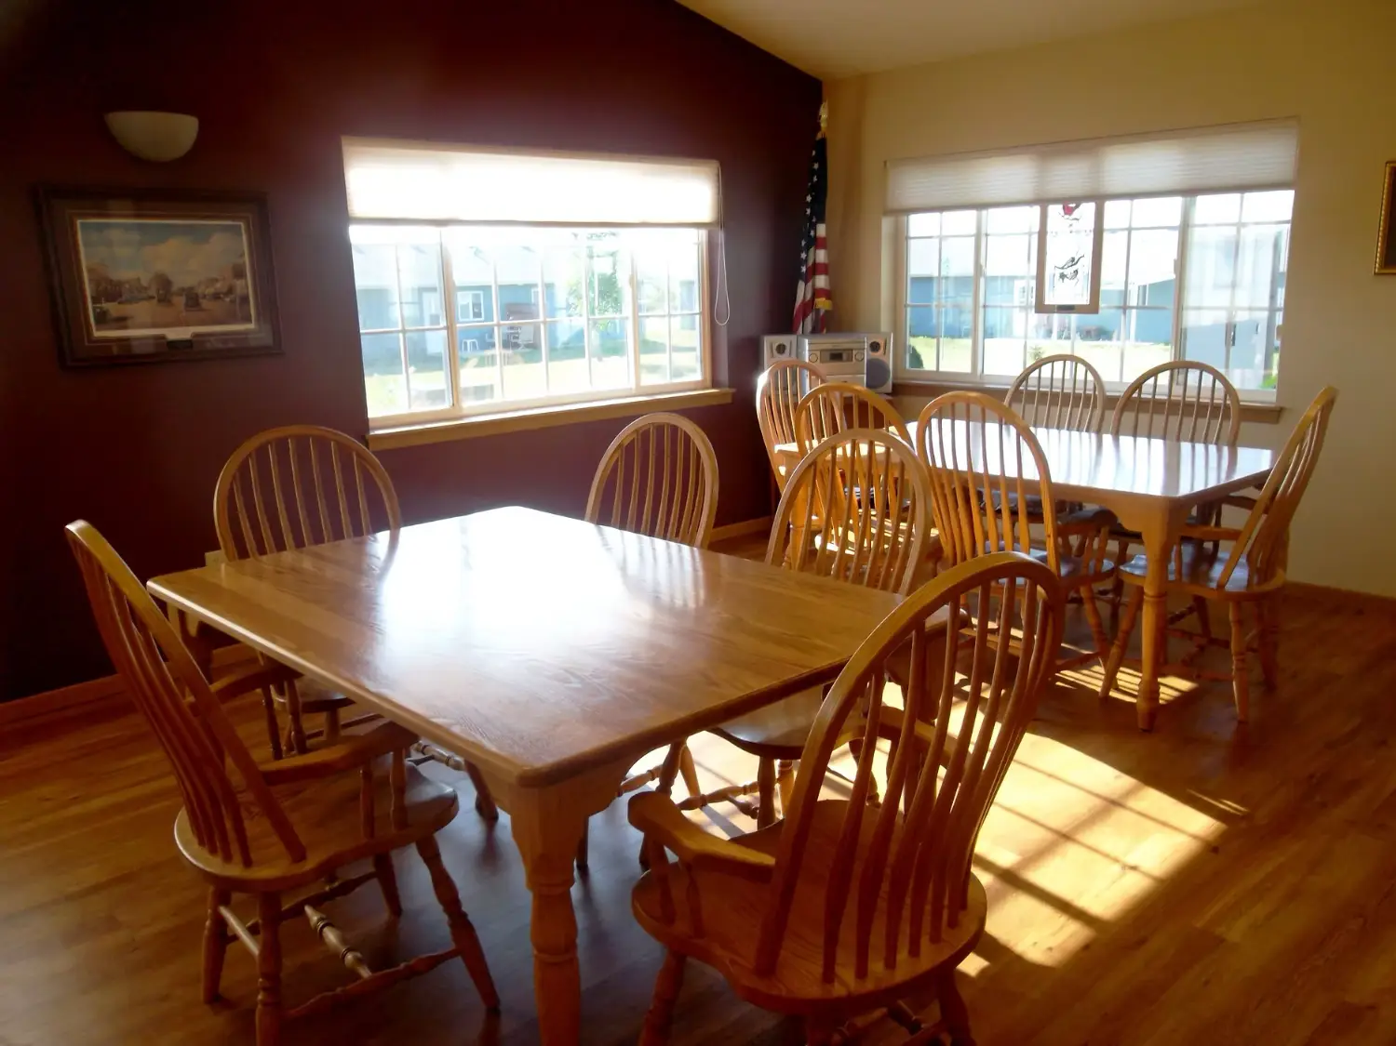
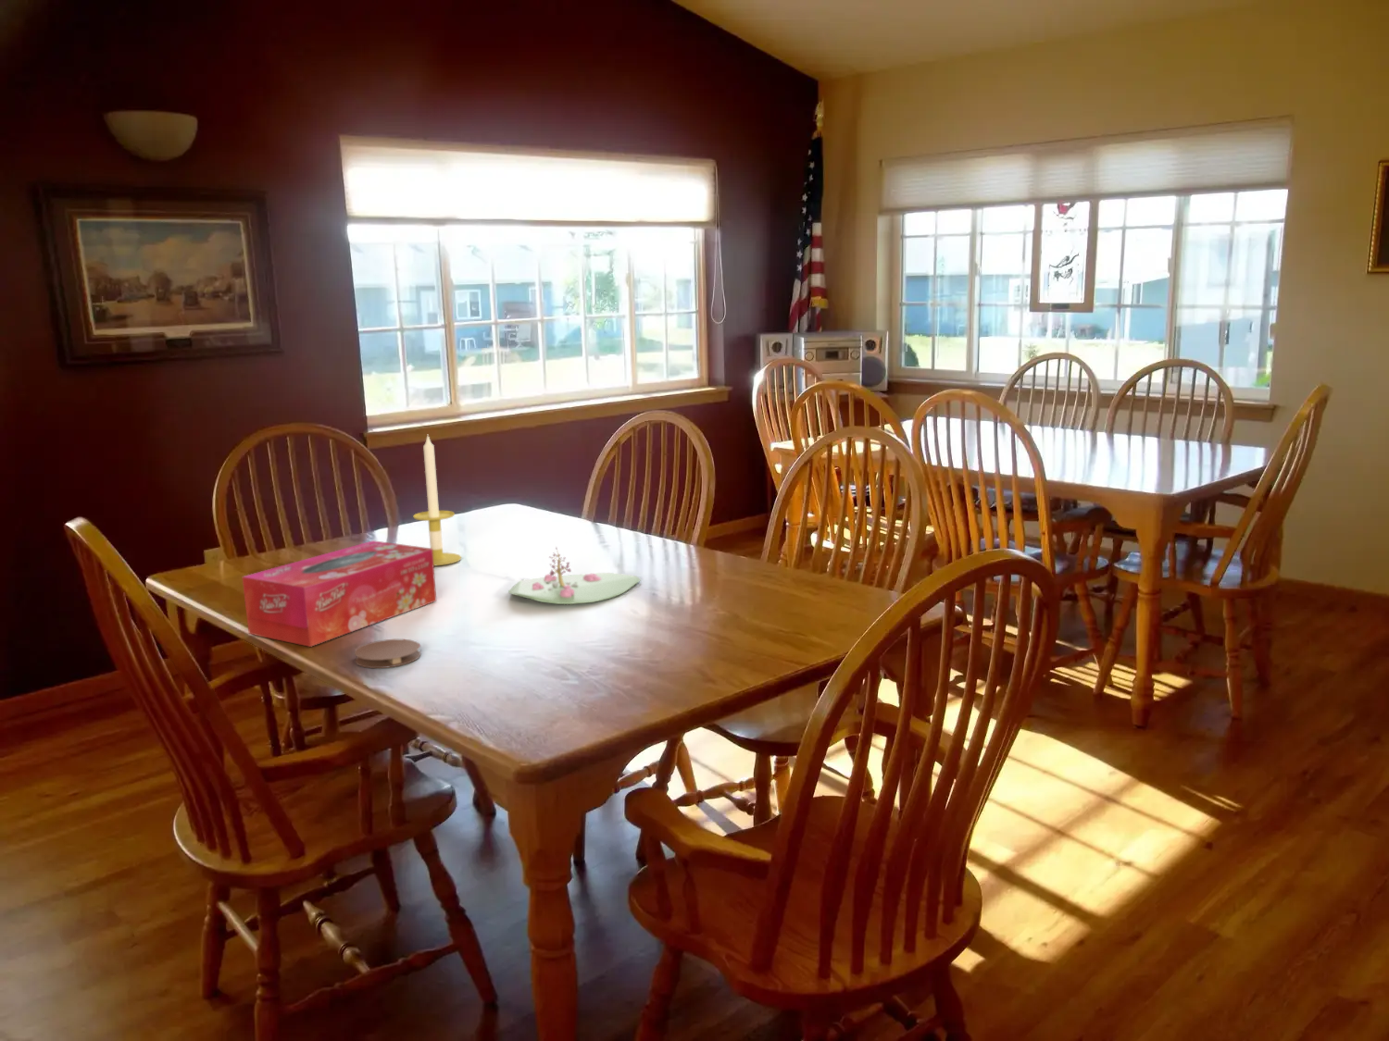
+ flower arrangement [507,546,642,605]
+ coaster [353,639,422,669]
+ tissue box [242,539,437,647]
+ candle [412,435,462,566]
